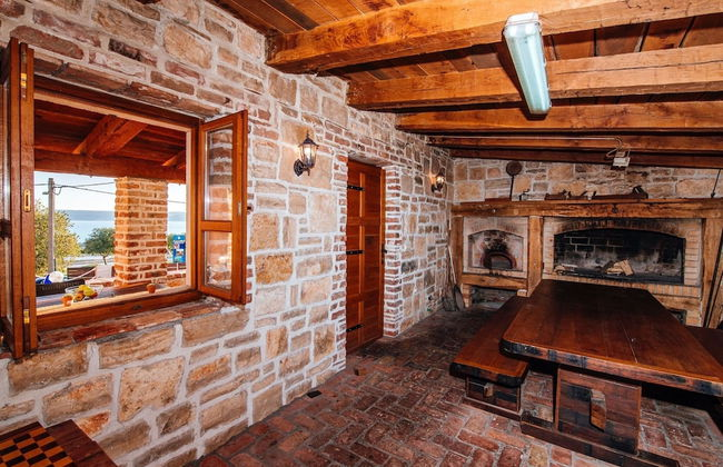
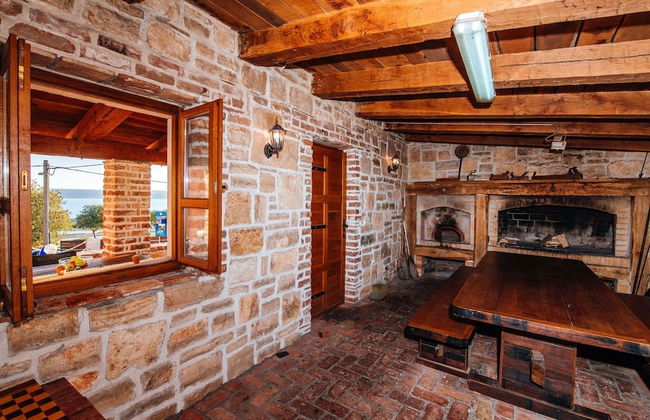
+ basket [370,270,388,301]
